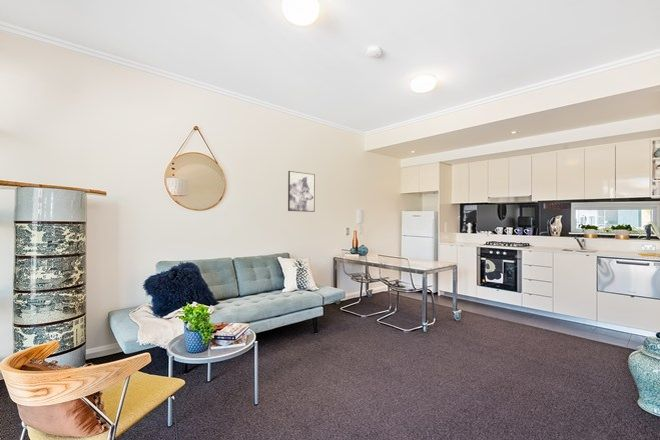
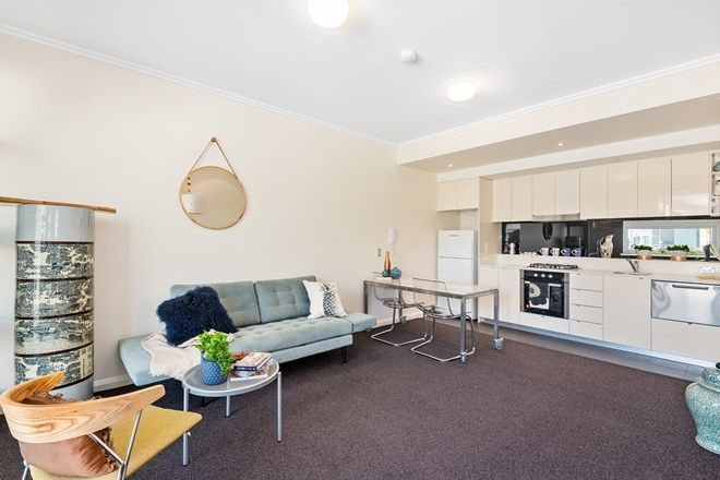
- wall art [287,170,316,213]
